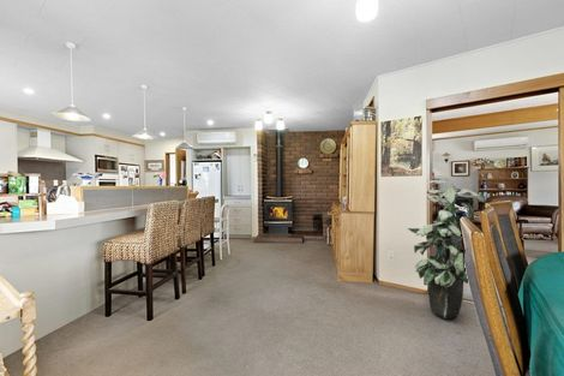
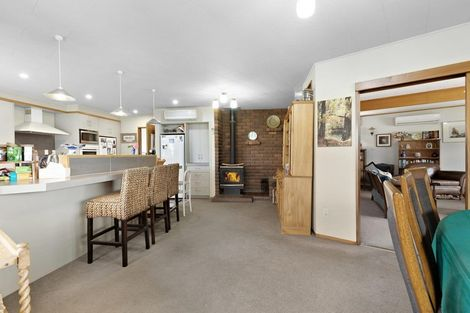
- indoor plant [407,179,486,320]
